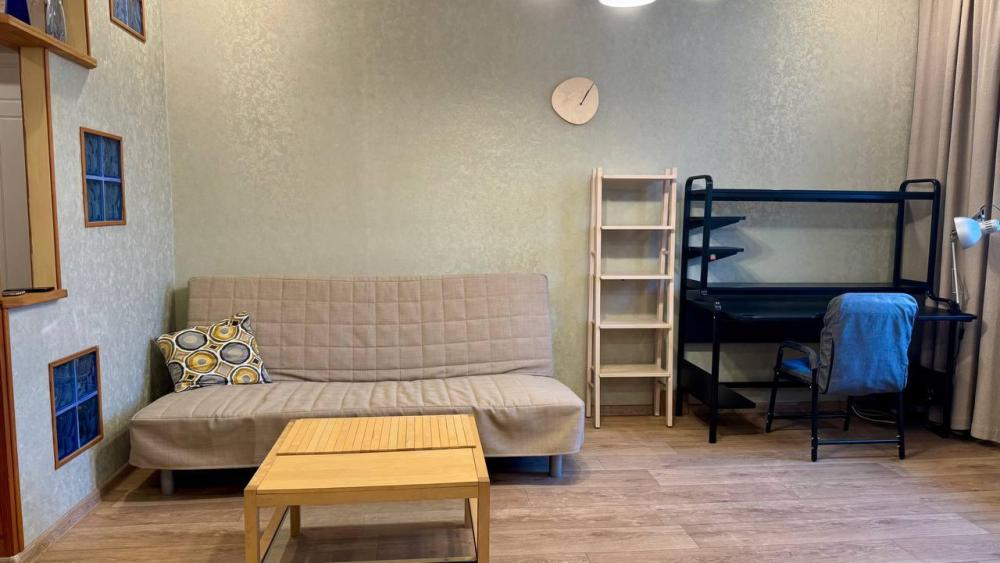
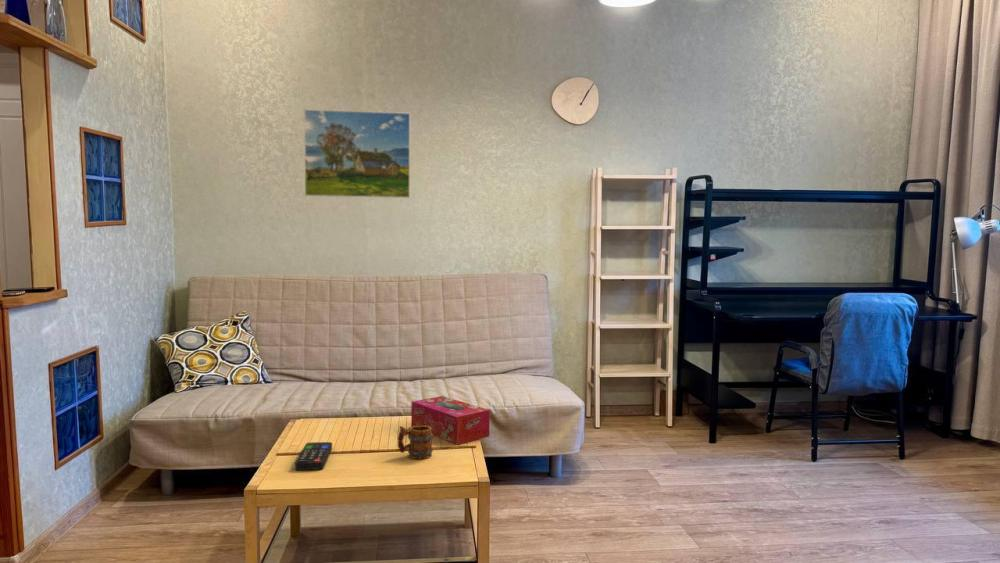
+ mug [397,425,434,460]
+ remote control [294,441,333,471]
+ tissue box [410,395,491,445]
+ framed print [303,108,411,199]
